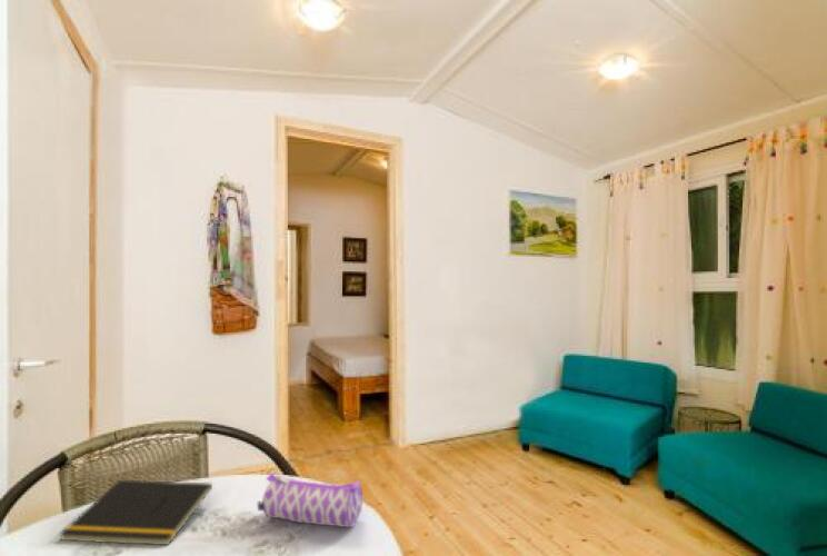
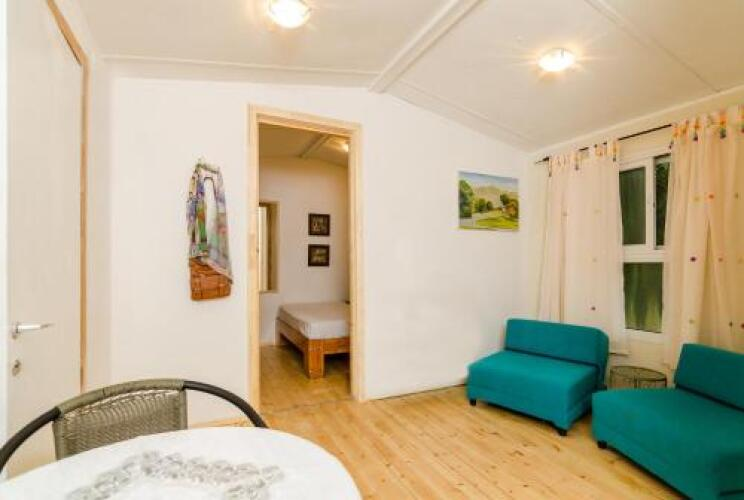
- notepad [58,479,213,546]
- pencil case [257,471,363,528]
